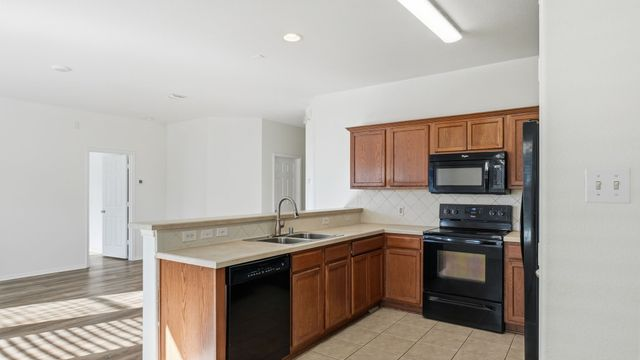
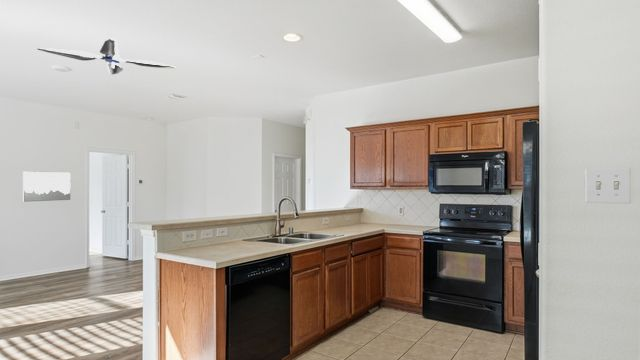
+ wall art [22,171,71,203]
+ ceiling fan [36,38,178,75]
